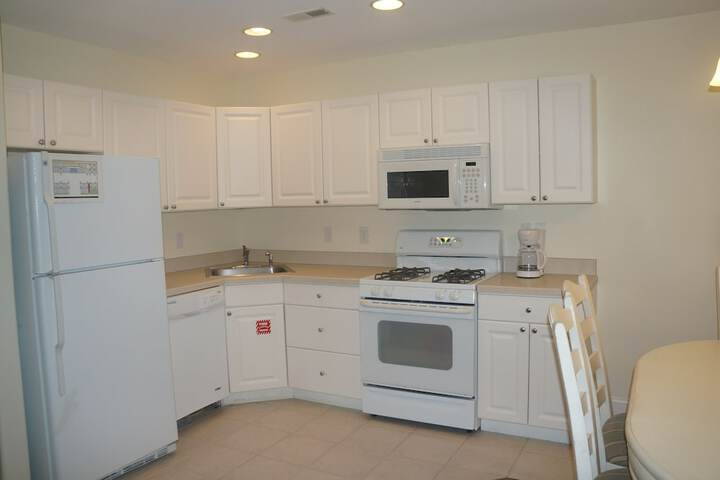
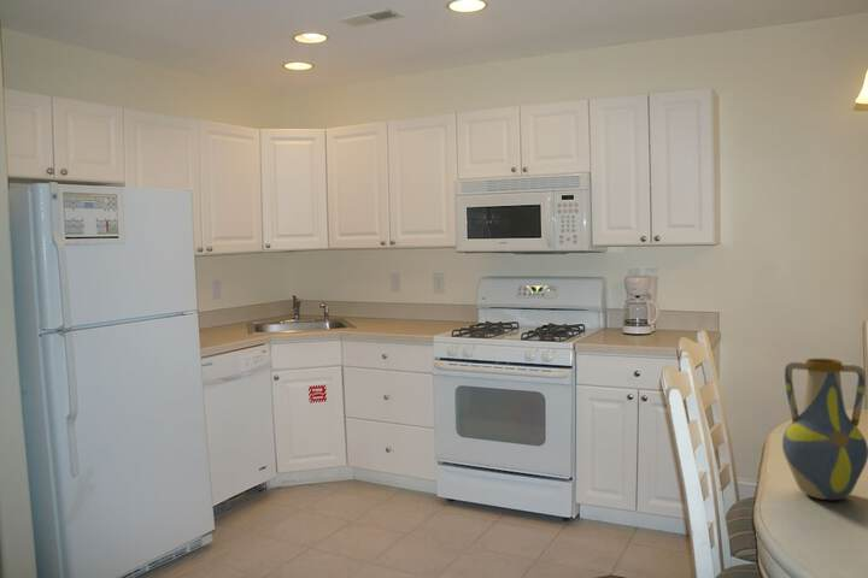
+ vase [781,358,868,501]
